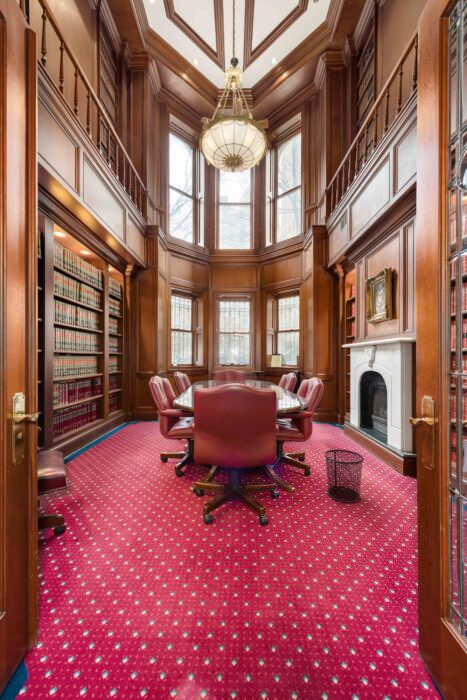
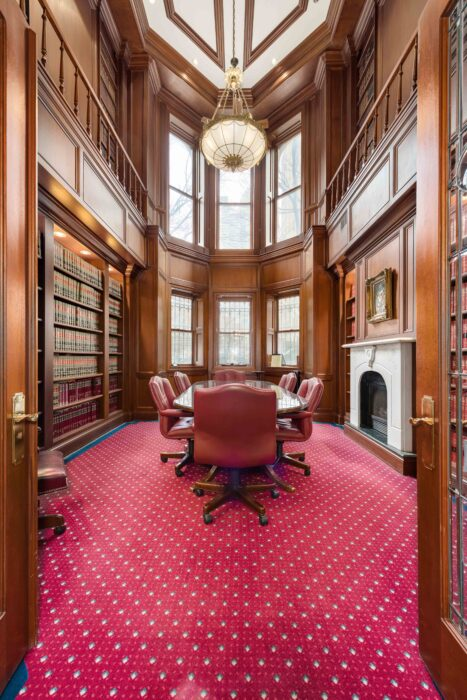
- waste bin [323,448,365,504]
